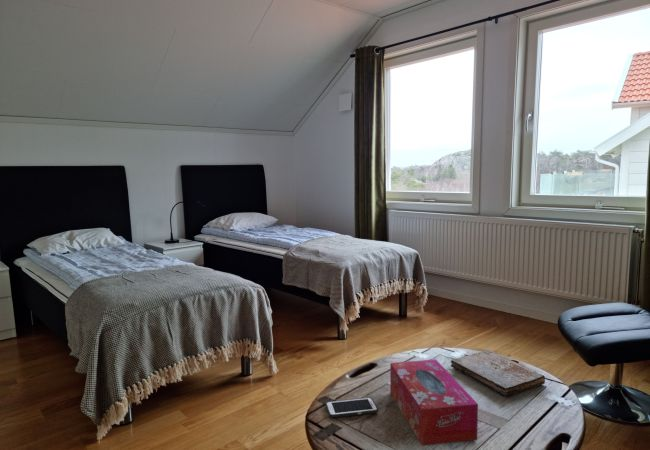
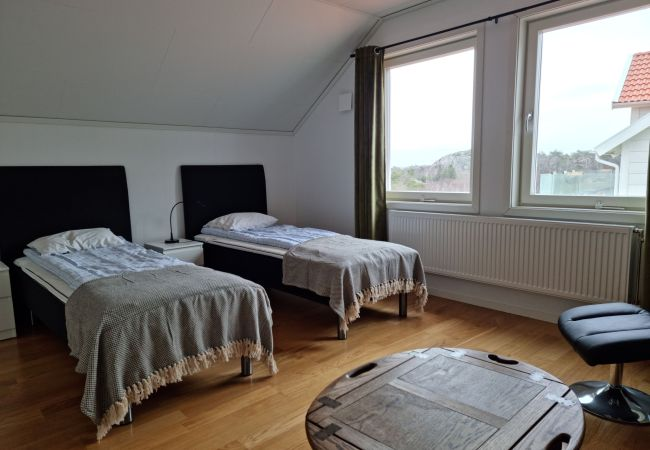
- tissue box [389,358,479,447]
- cell phone [325,397,379,418]
- book [450,349,546,398]
